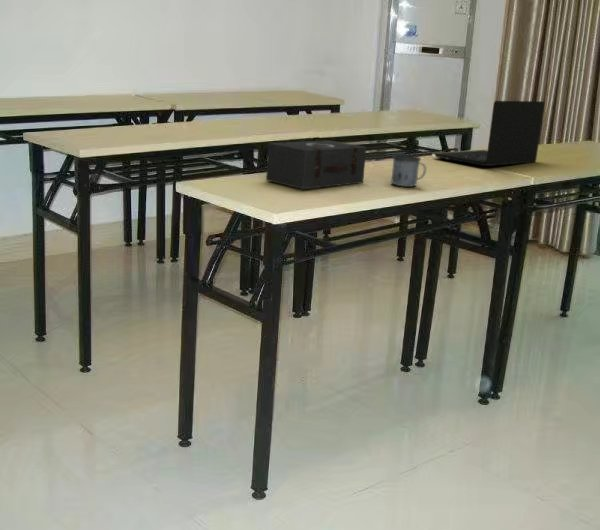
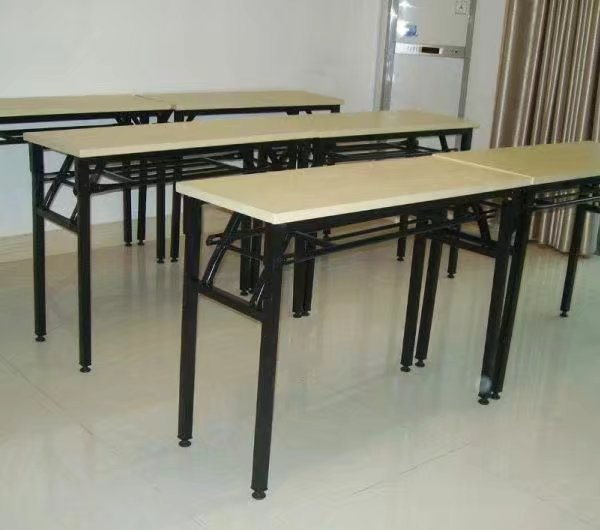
- mug [390,154,427,188]
- first aid kit [265,138,368,190]
- laptop [433,100,545,167]
